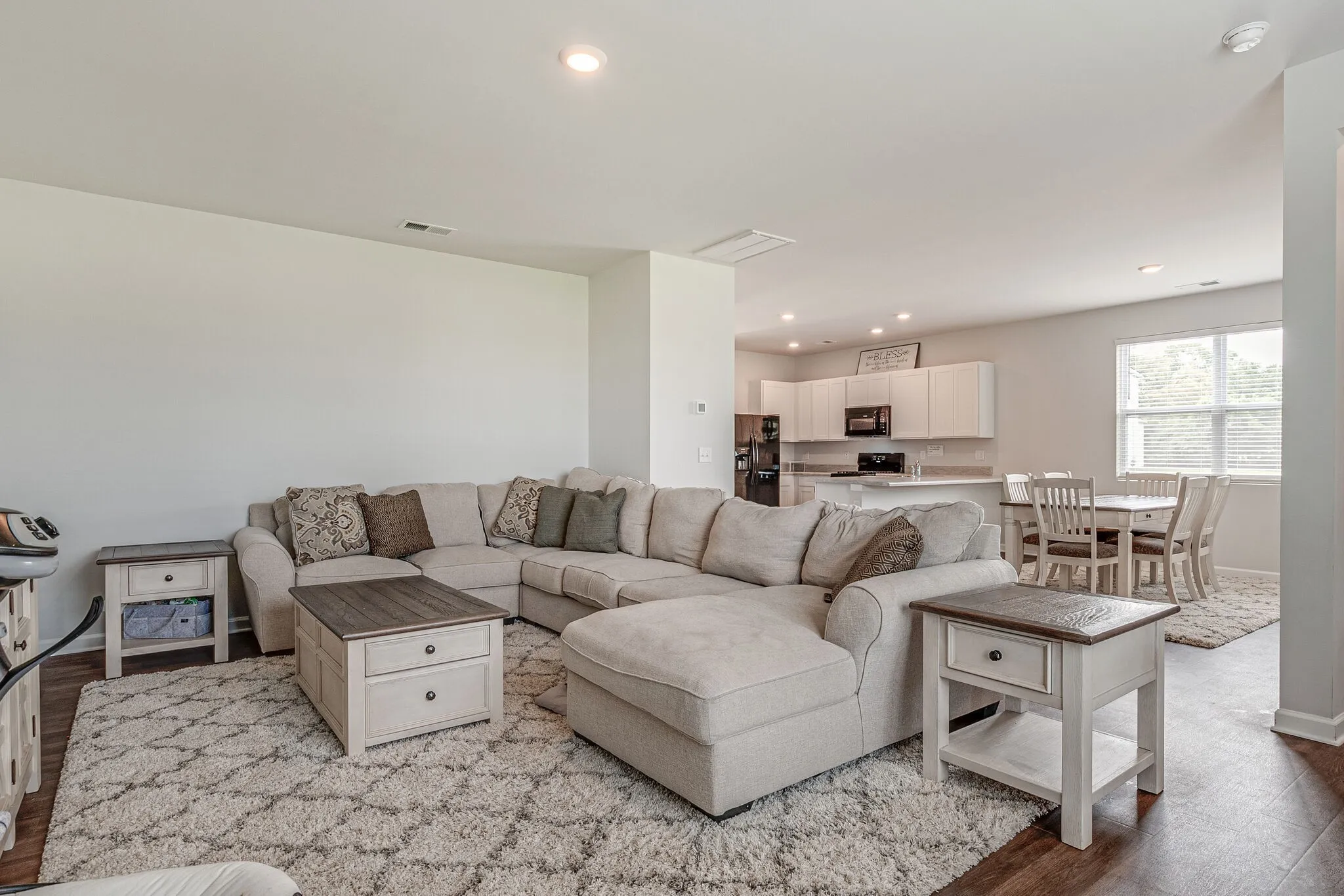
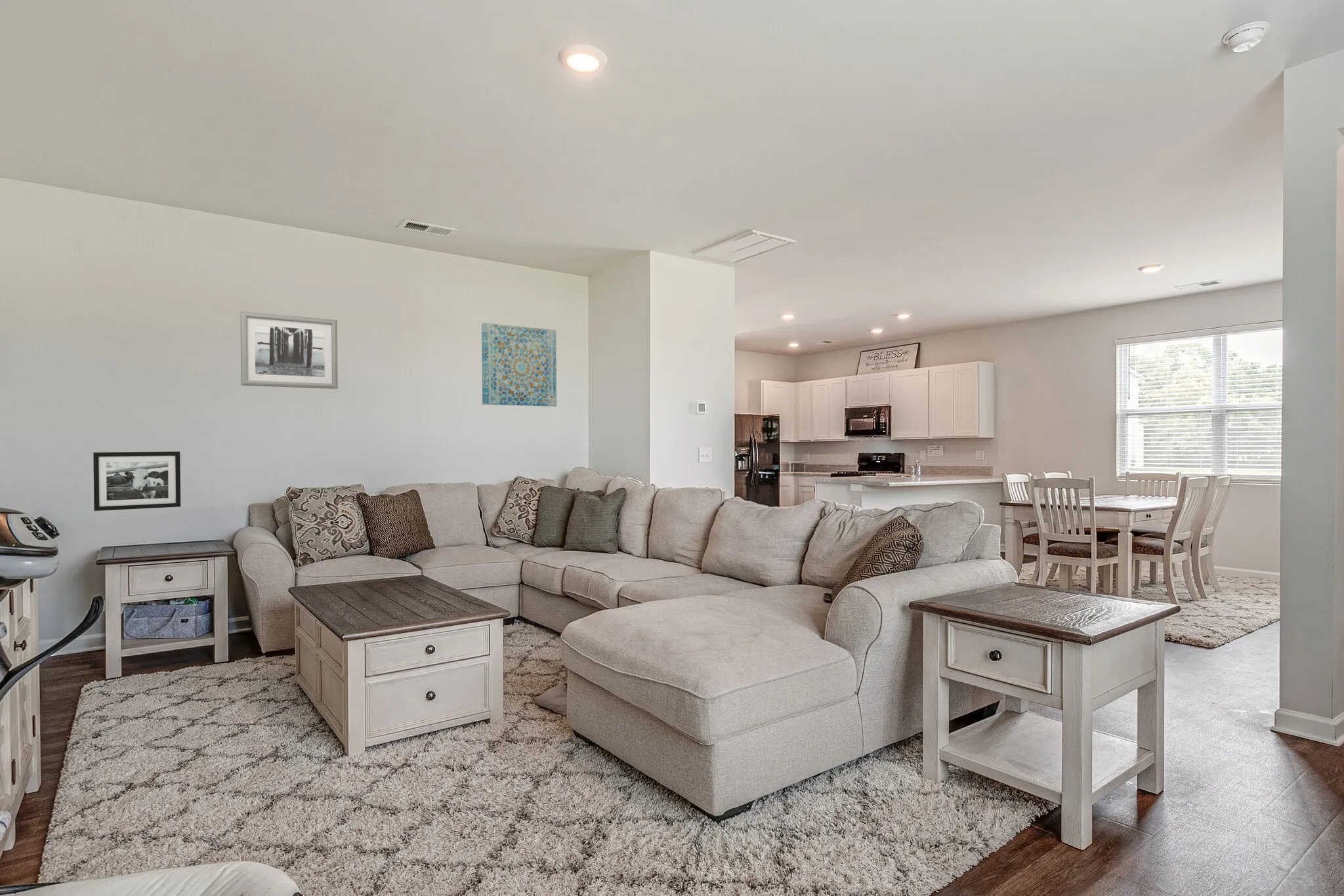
+ wall art [481,322,557,407]
+ wall art [240,311,339,390]
+ picture frame [93,451,181,512]
